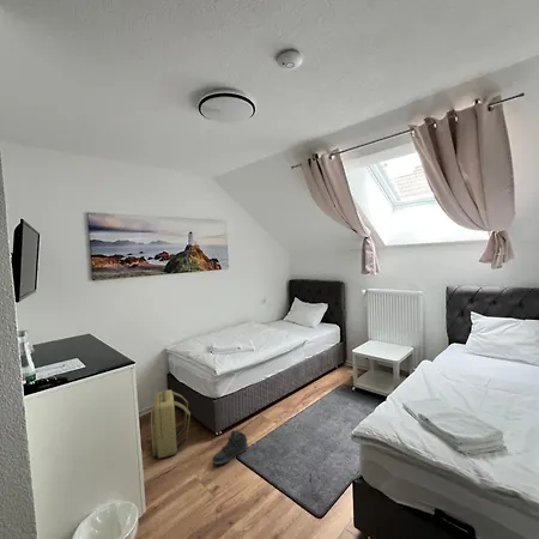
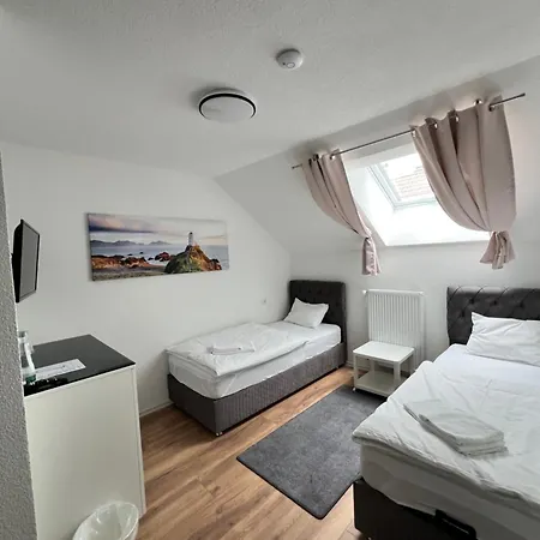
- sneaker [211,429,249,466]
- backpack [150,388,192,460]
